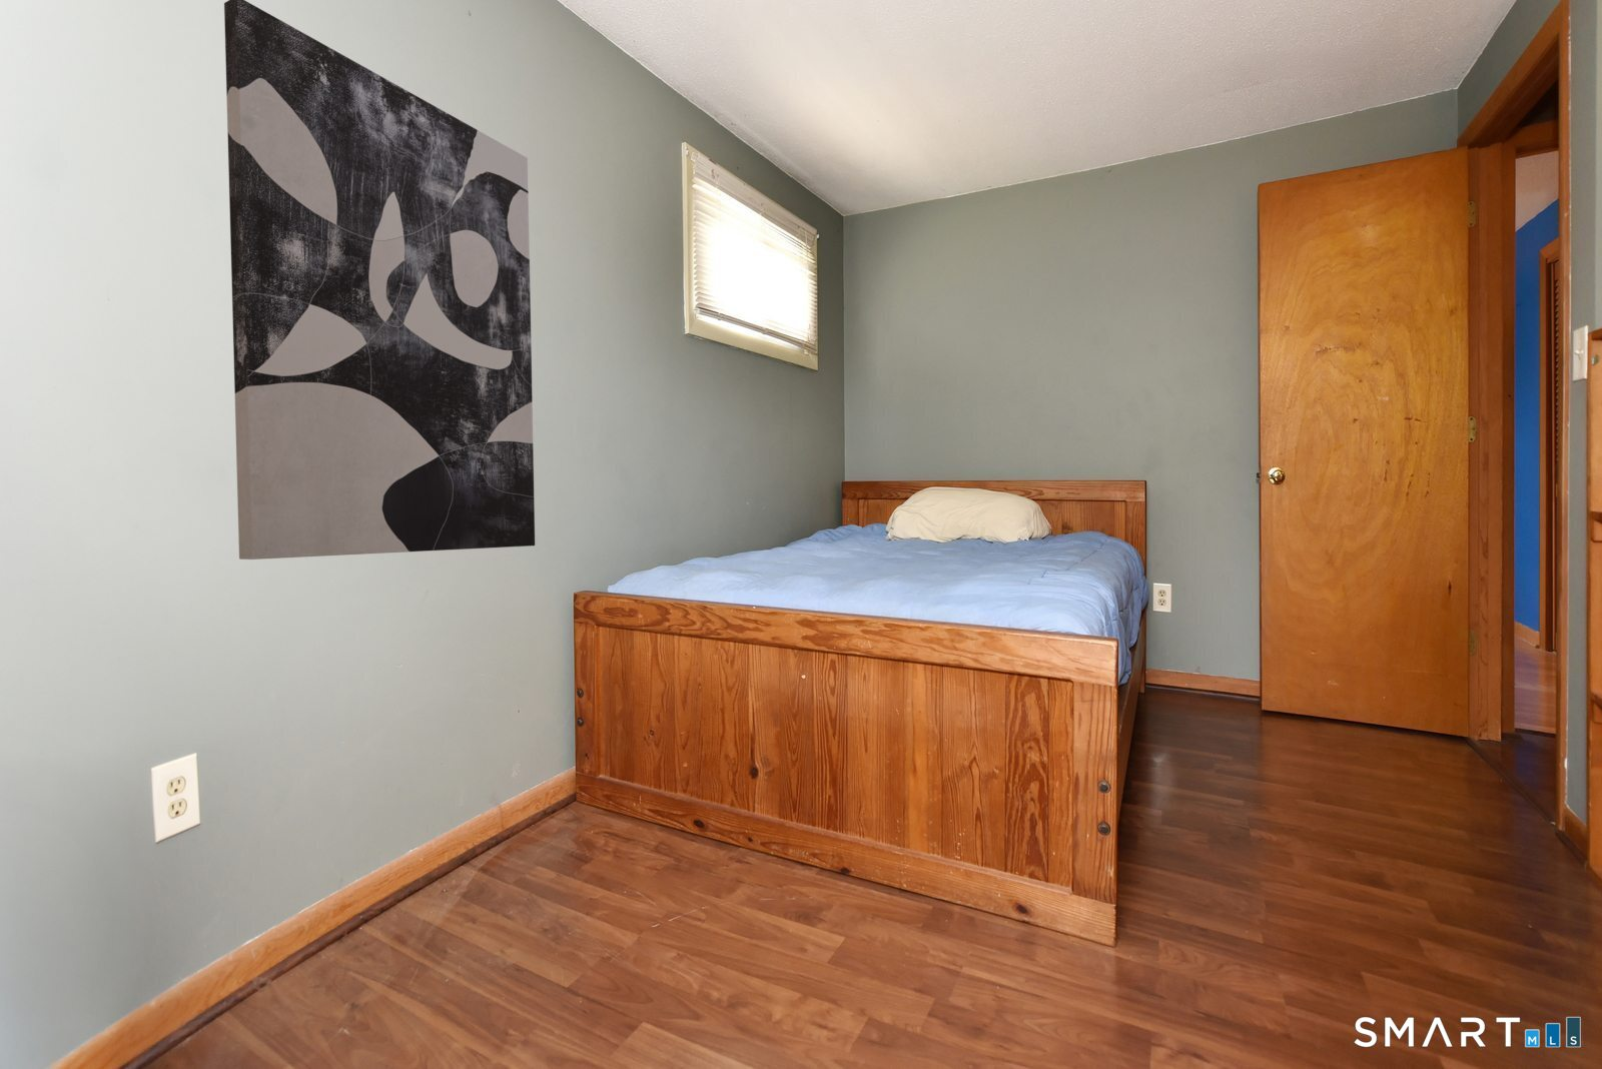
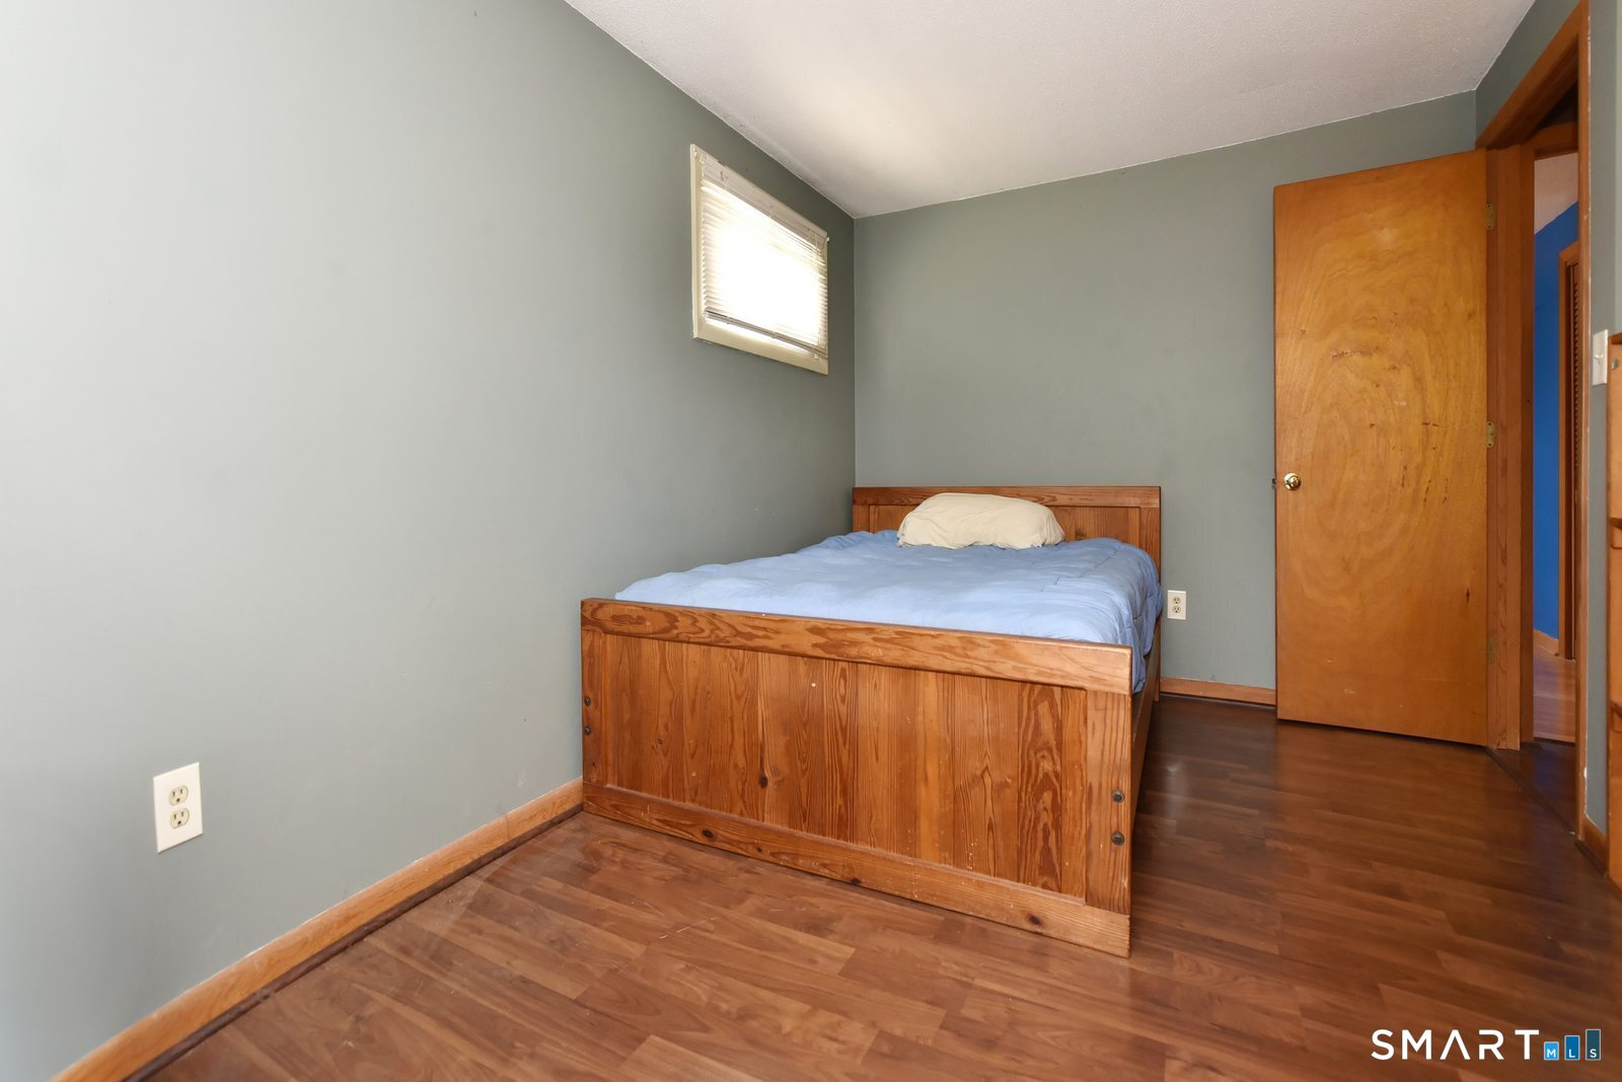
- wall art [223,0,536,561]
